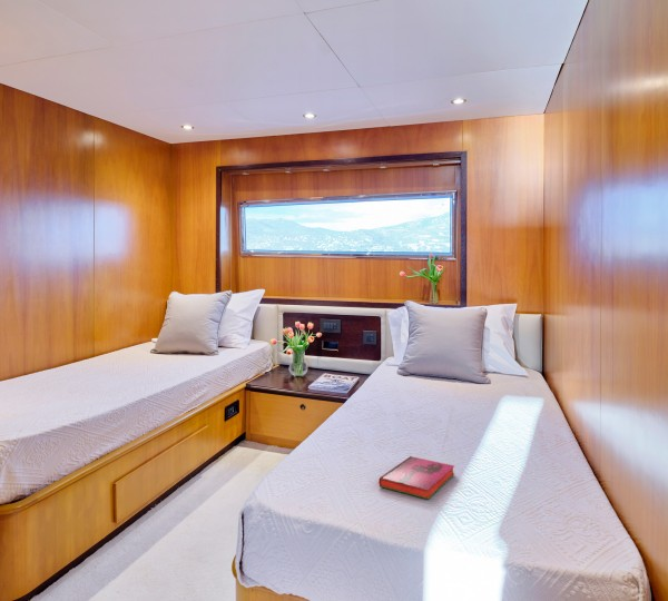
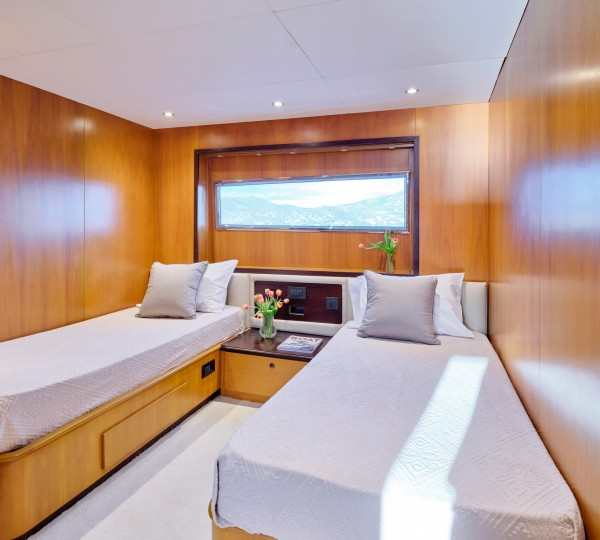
- hardback book [377,455,455,501]
